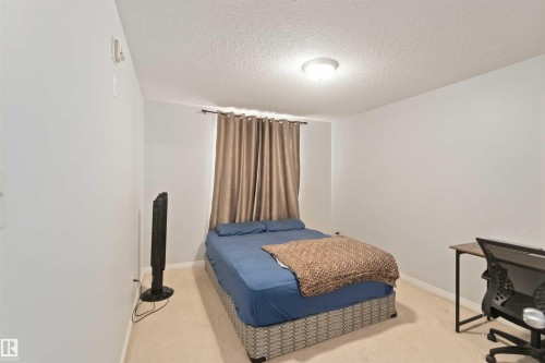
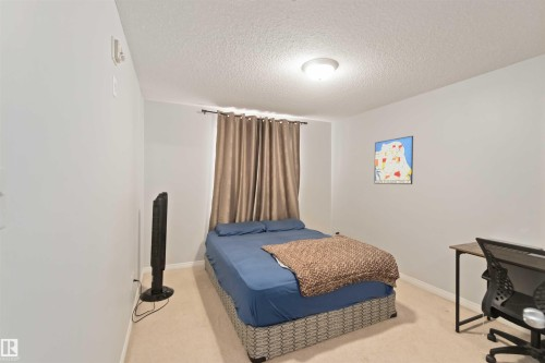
+ wall art [373,135,414,185]
